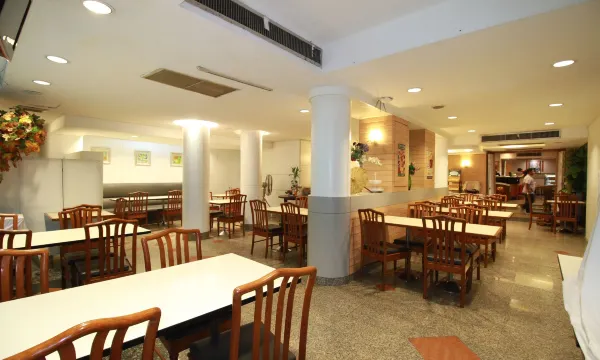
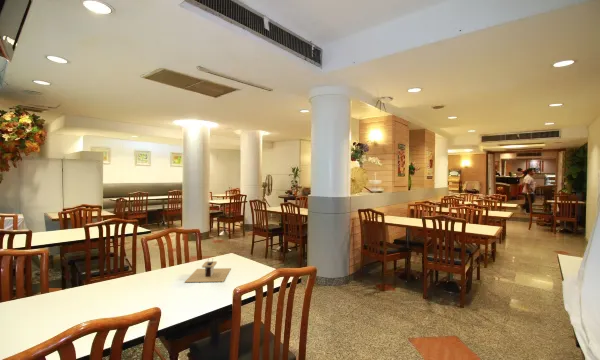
+ utensil holder [184,257,232,283]
